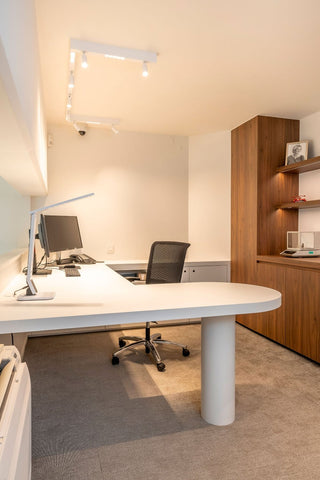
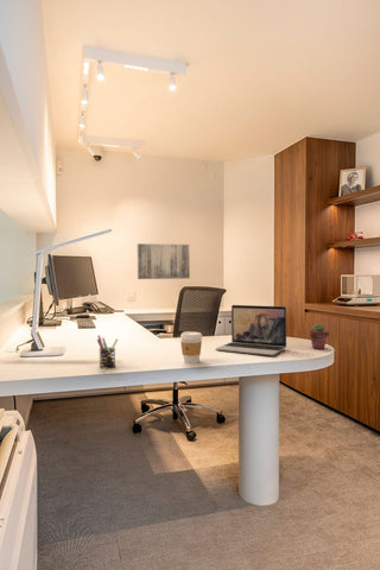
+ potted succulent [308,323,330,350]
+ laptop [215,304,287,356]
+ coffee cup [179,330,203,365]
+ pen holder [96,334,119,369]
+ wall art [137,242,191,280]
